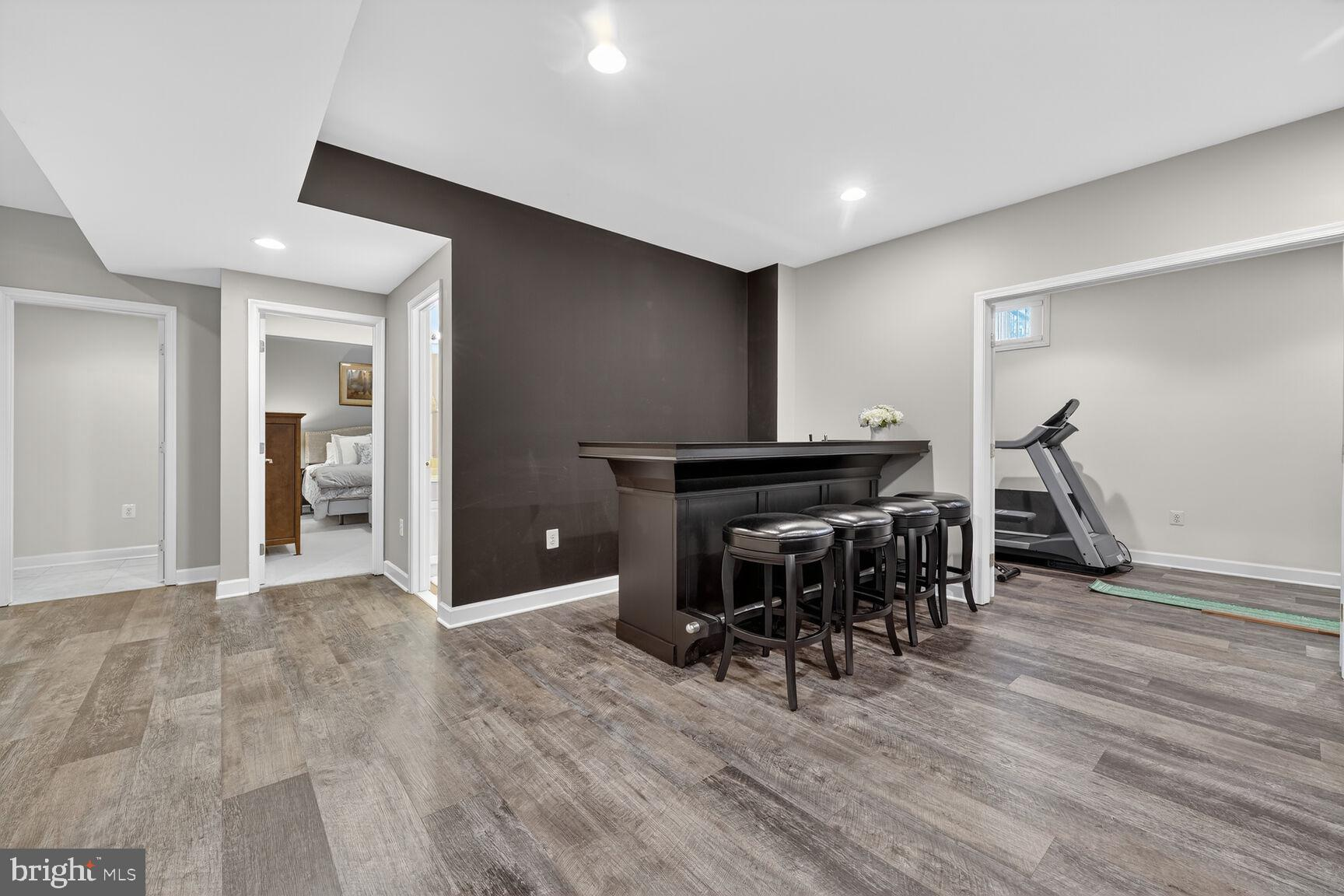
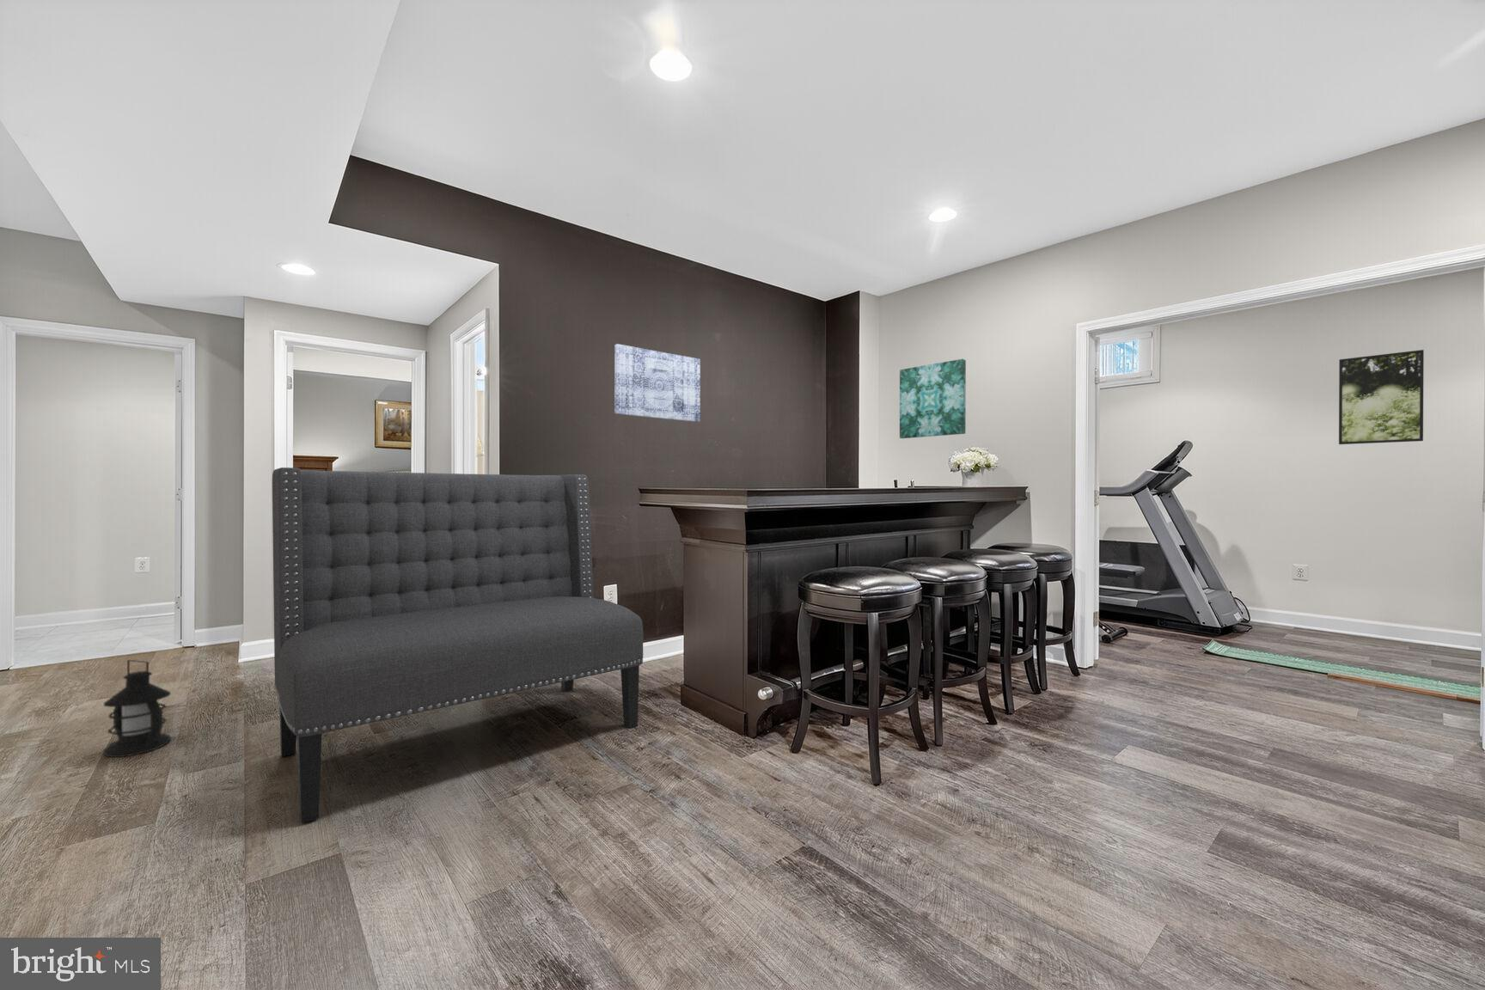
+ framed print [1338,349,1425,445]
+ sofa [272,466,644,823]
+ lantern [103,660,172,758]
+ wall art [613,343,702,423]
+ wall art [899,358,967,439]
